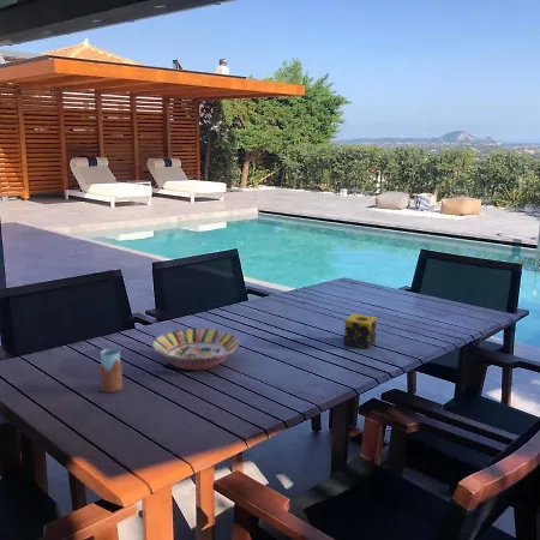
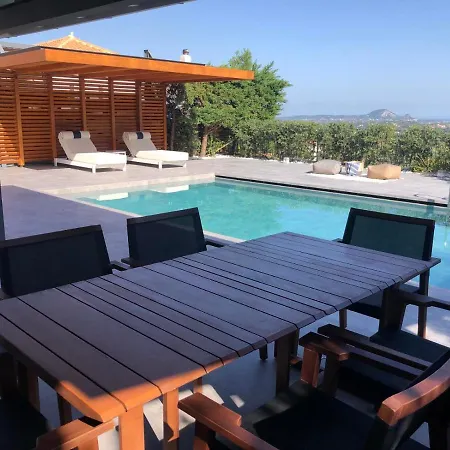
- candle [342,312,378,350]
- serving bowl [151,328,241,372]
- drinking glass [97,347,124,394]
